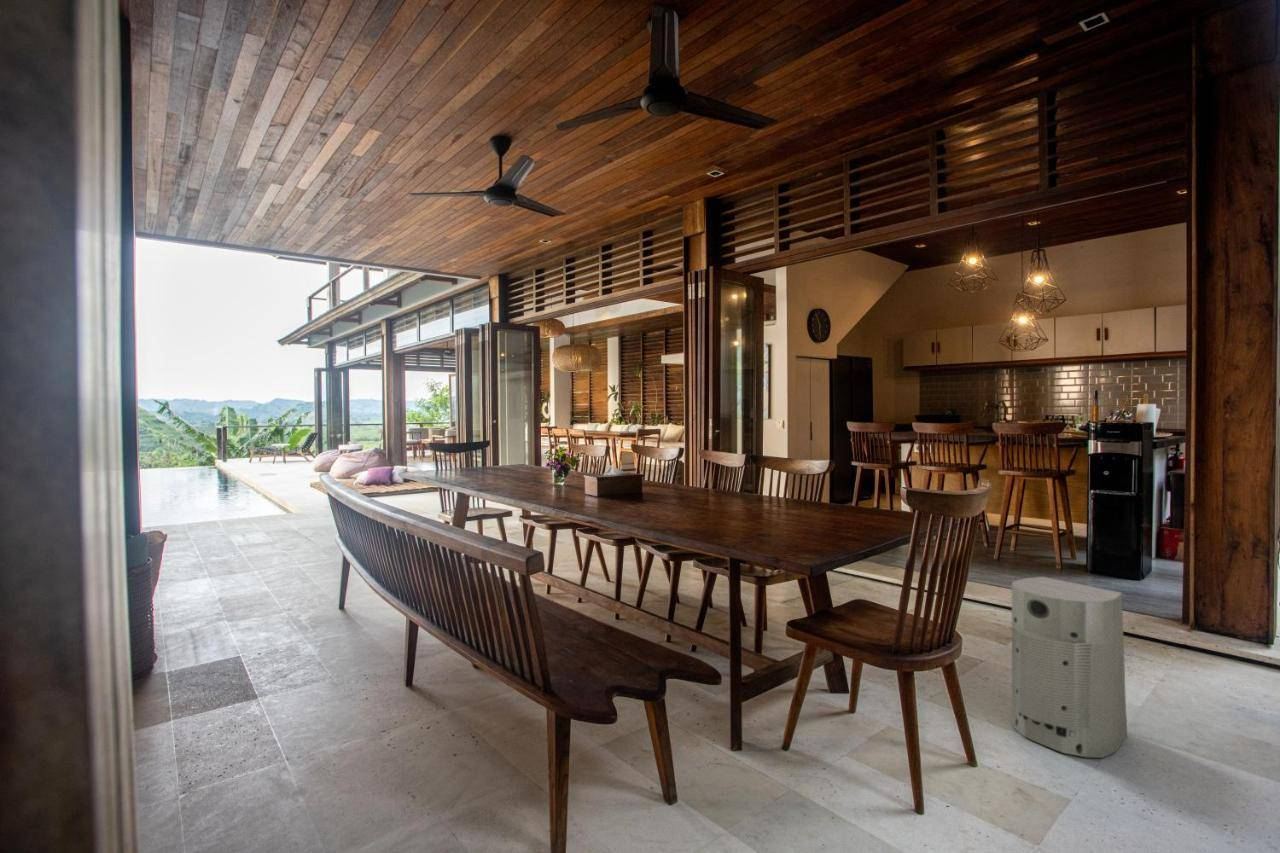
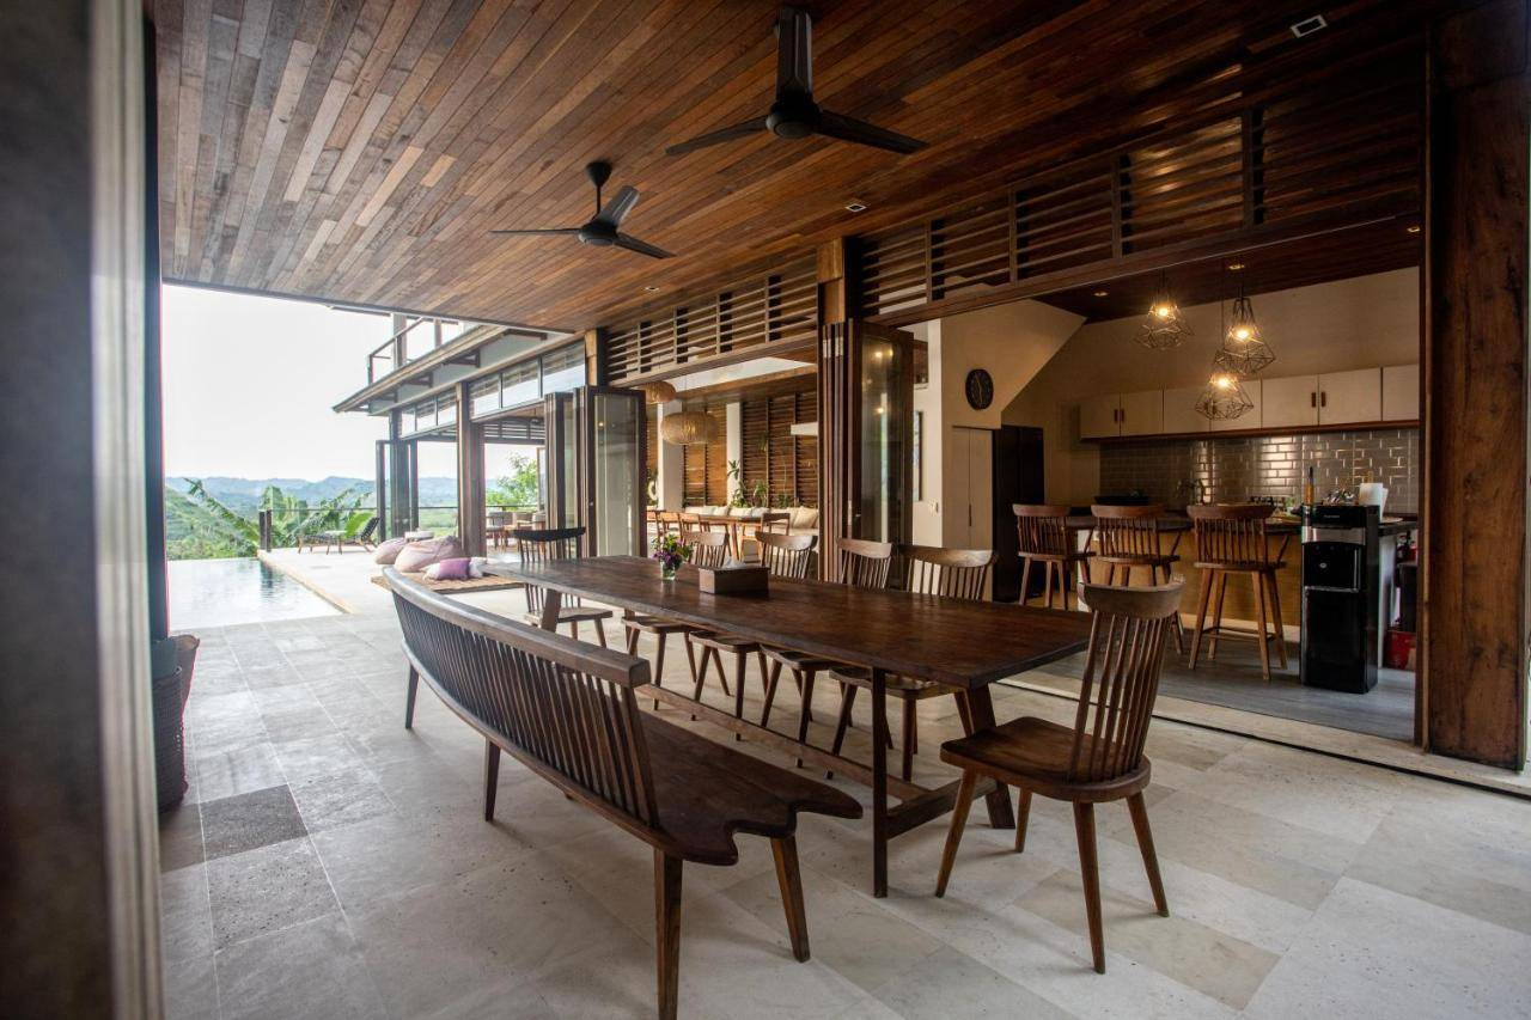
- fan [1011,576,1128,759]
